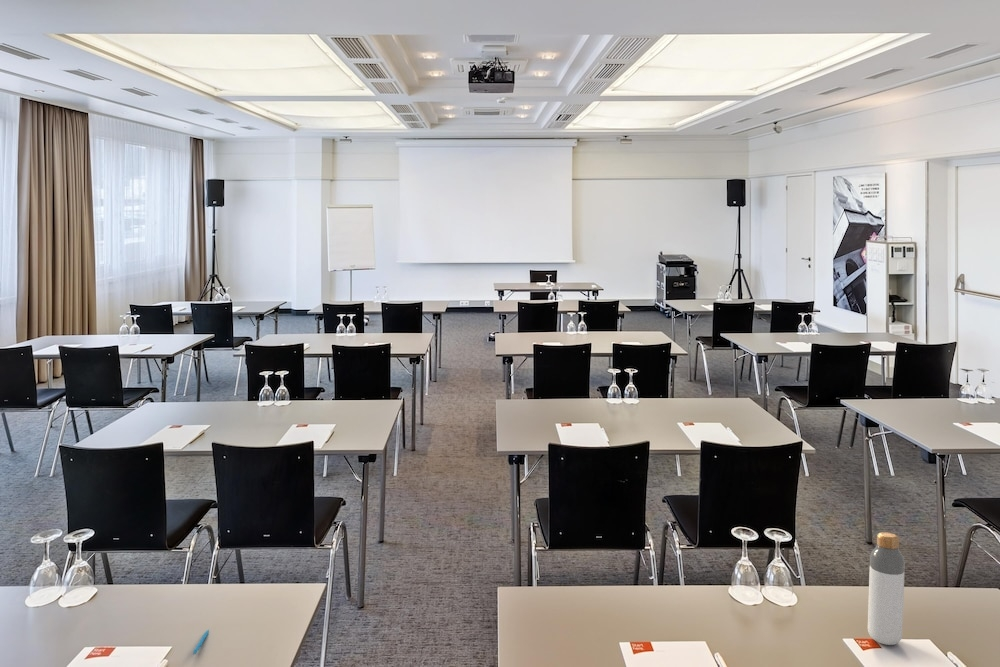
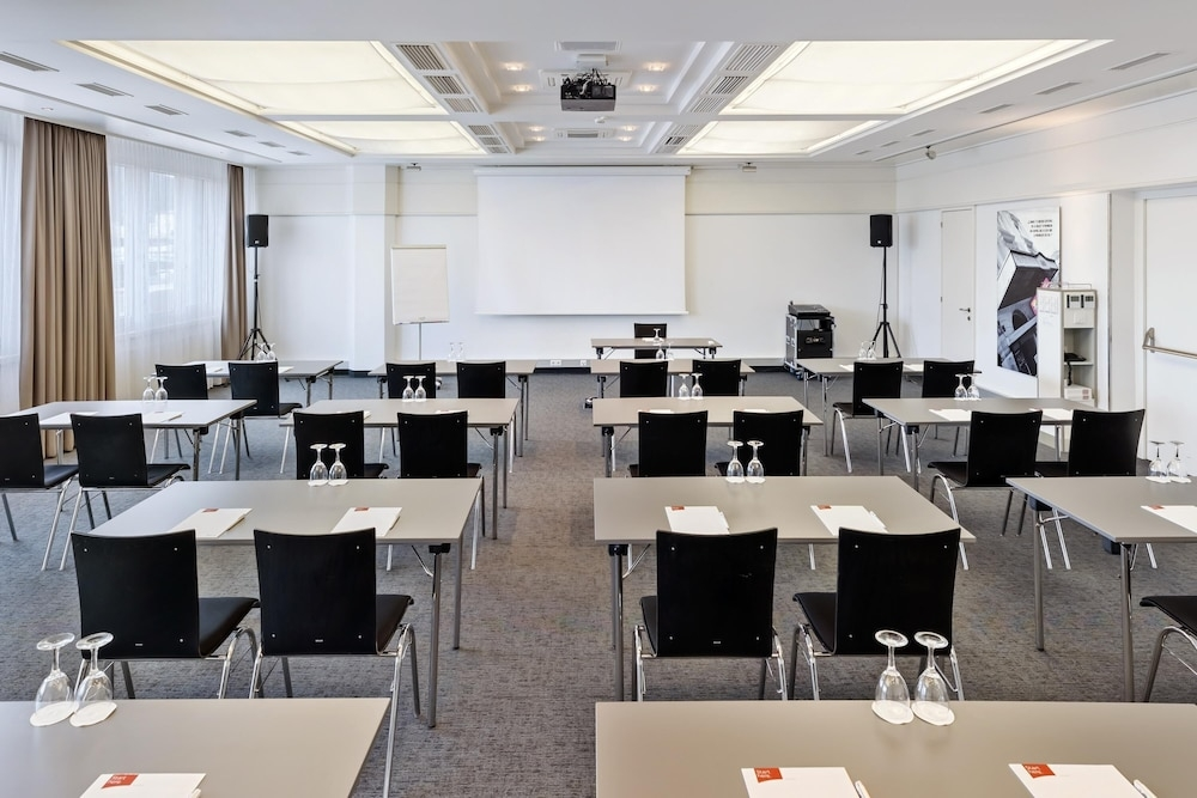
- pen [192,628,210,656]
- bottle [867,531,906,646]
